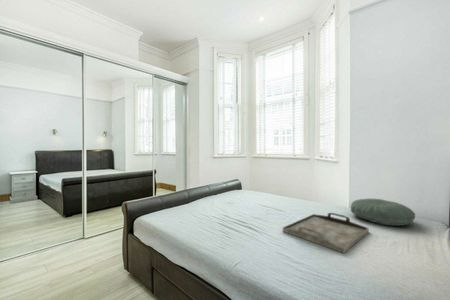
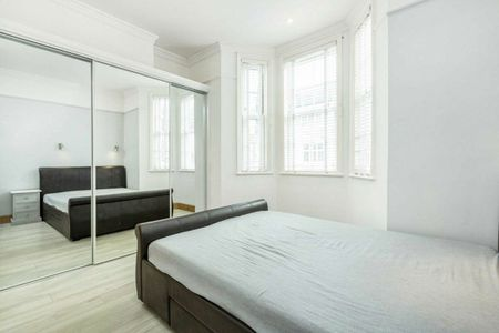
- pillow [350,198,416,227]
- serving tray [282,212,370,254]
